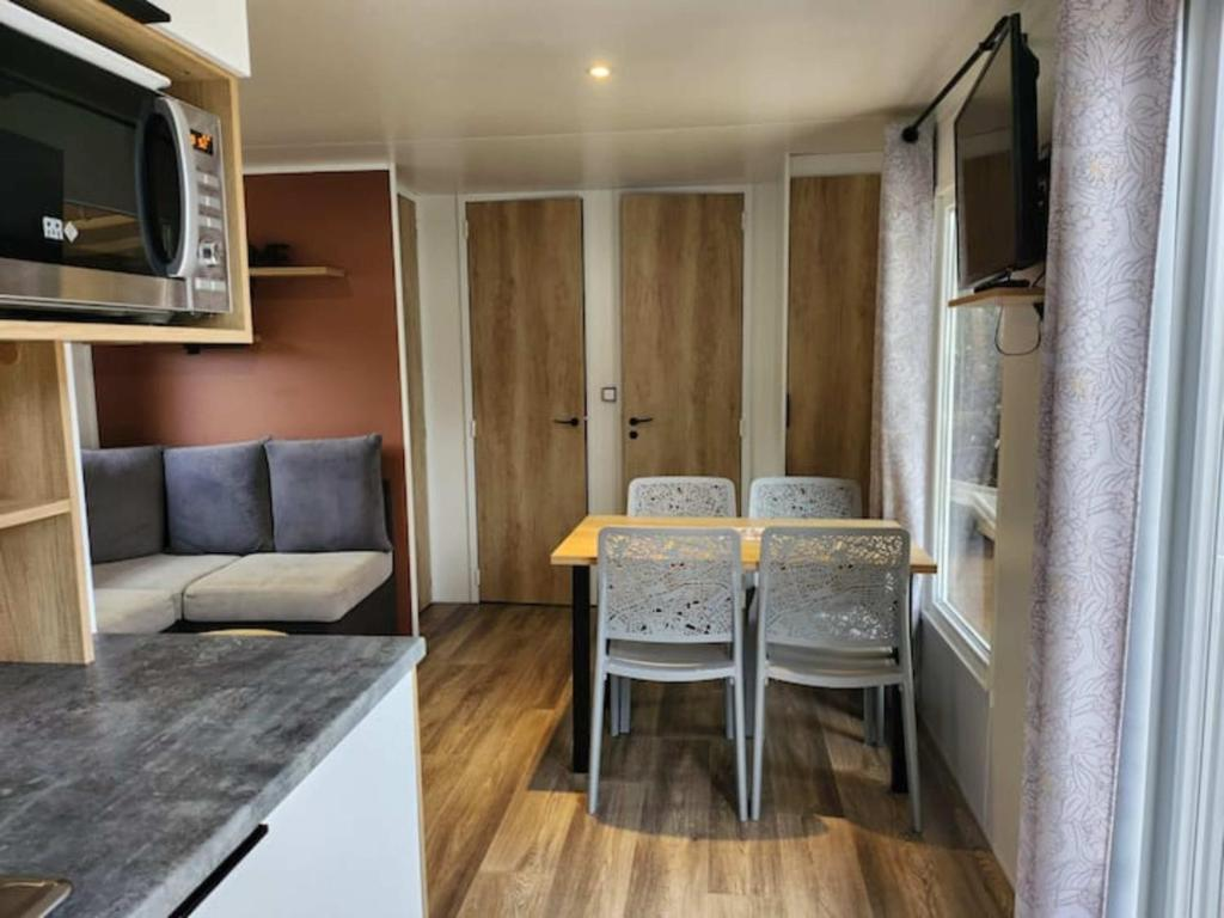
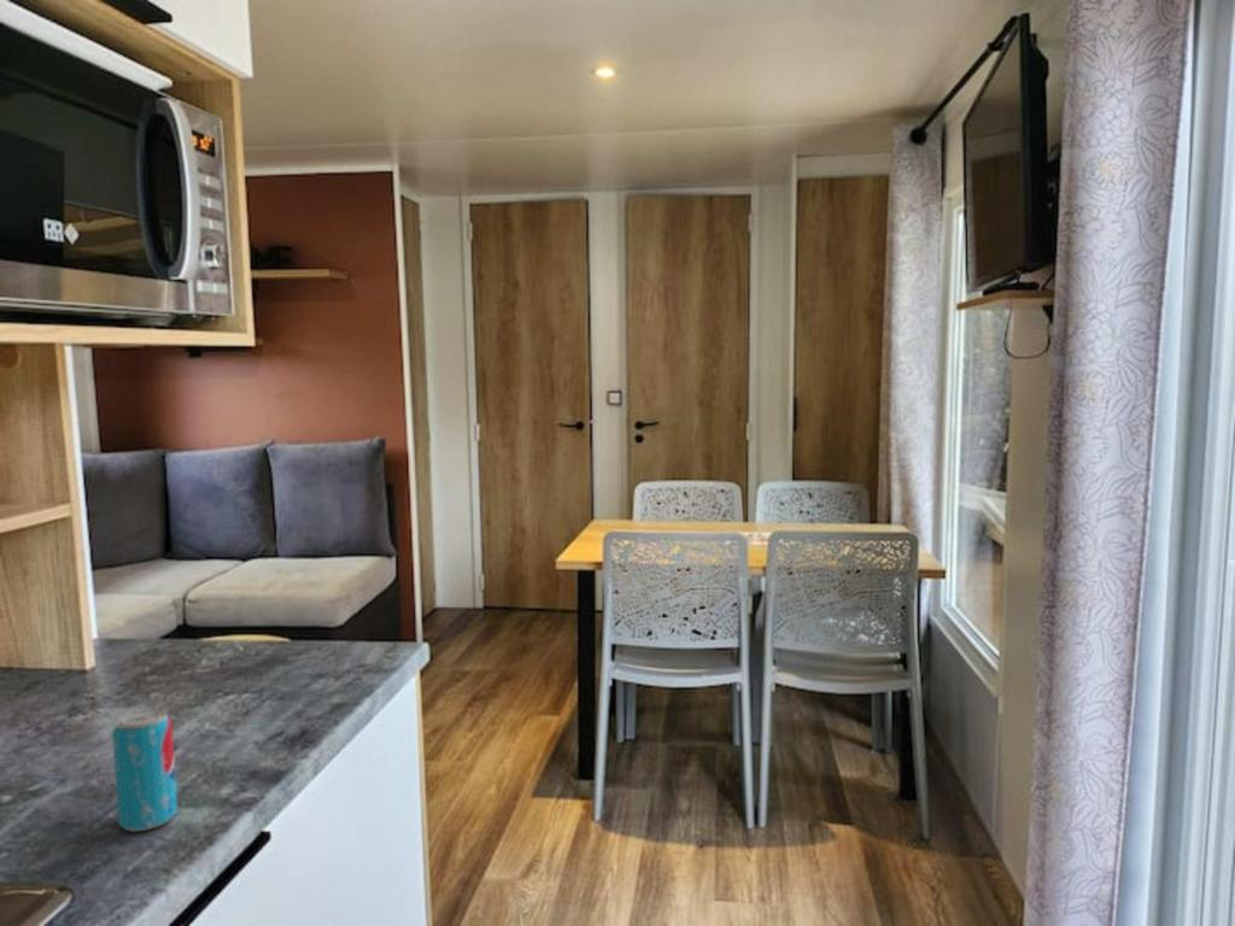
+ beverage can [111,709,178,832]
